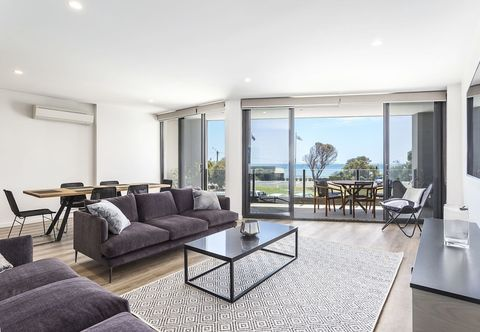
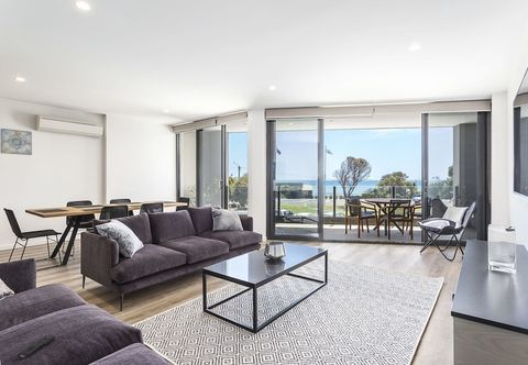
+ wall art [0,128,33,156]
+ remote control [20,334,57,358]
